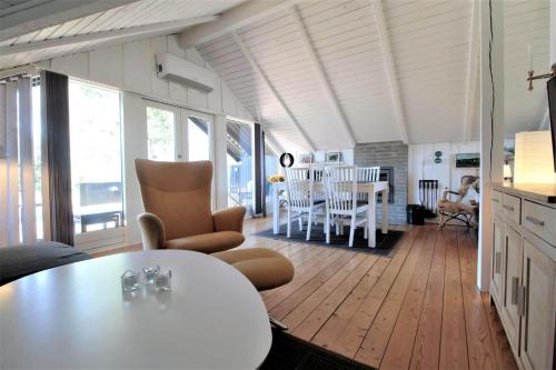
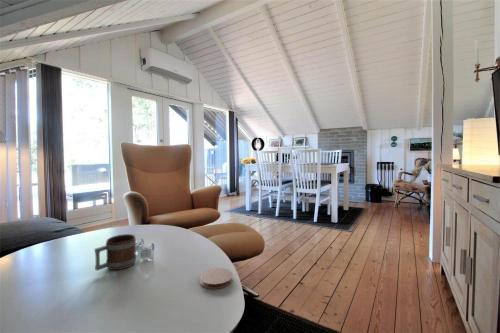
+ coaster [199,267,234,290]
+ mug [94,233,137,272]
